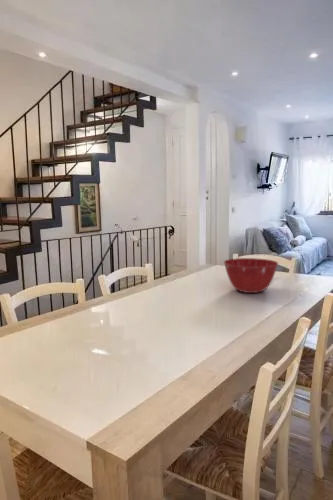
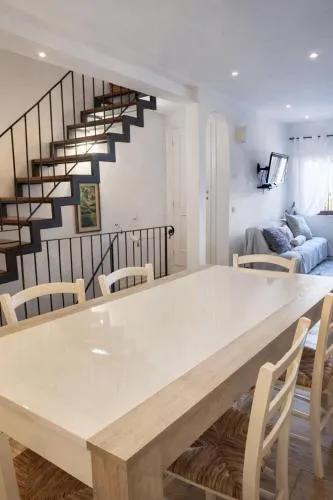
- mixing bowl [223,257,279,294]
